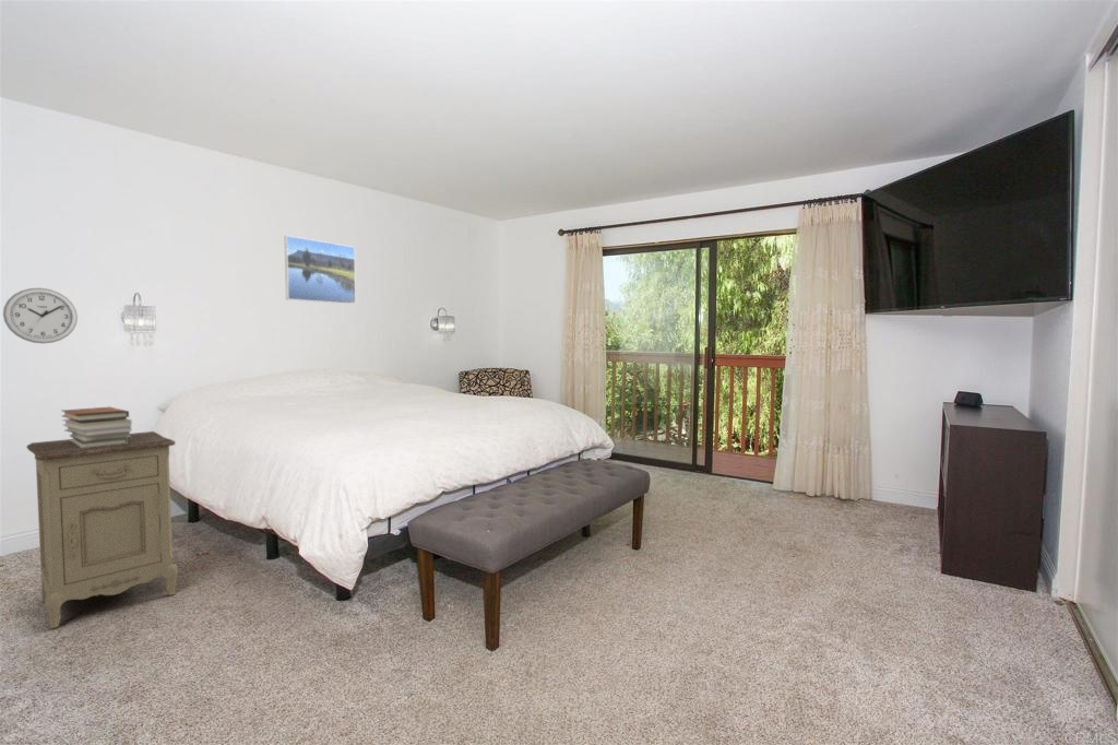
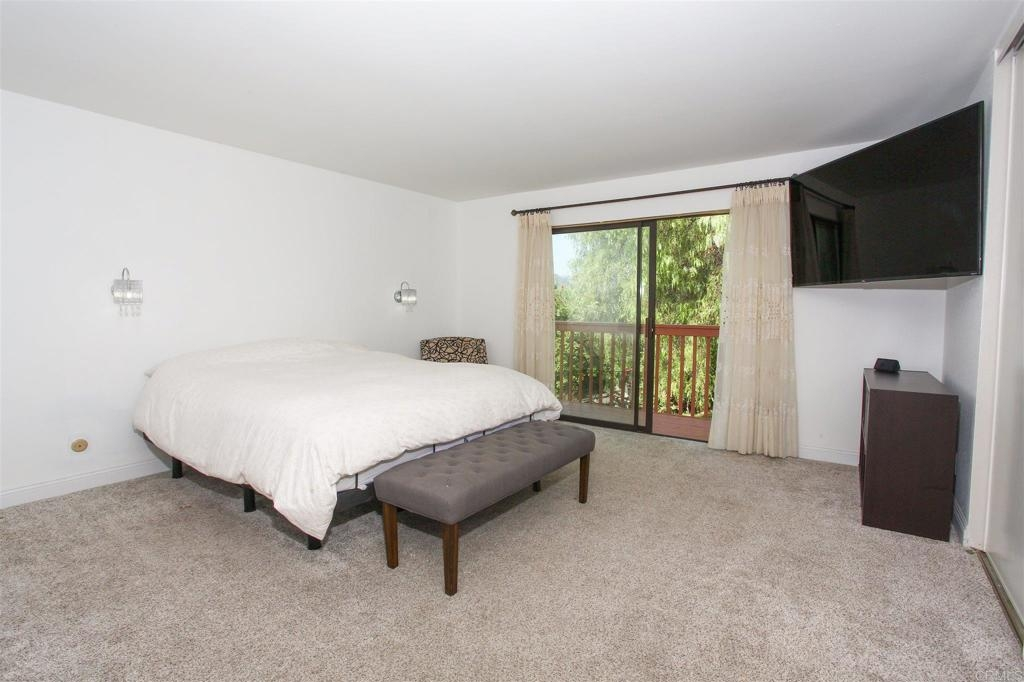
- wall clock [2,287,79,344]
- book stack [60,406,133,448]
- nightstand [25,430,179,629]
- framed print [283,235,357,305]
